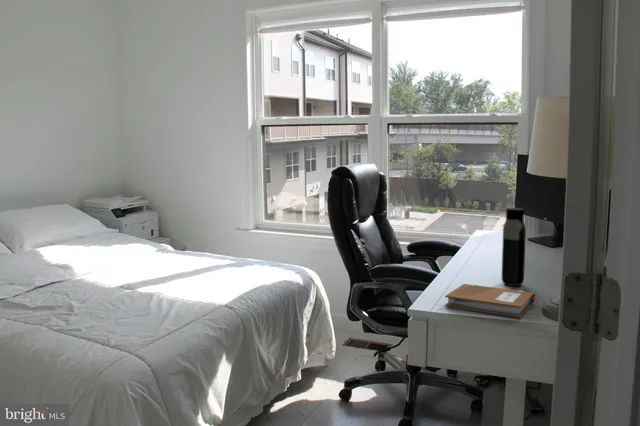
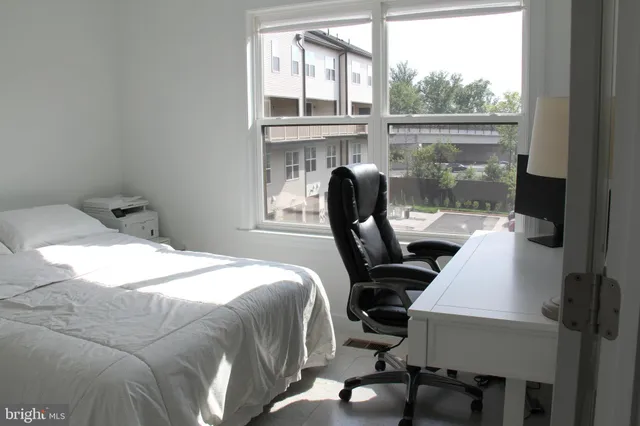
- notebook [444,283,539,318]
- water bottle [501,207,527,287]
